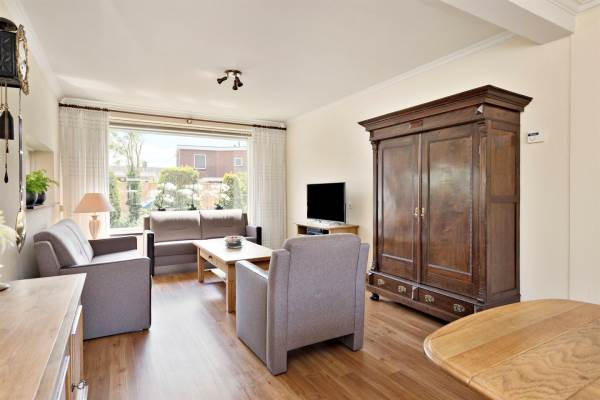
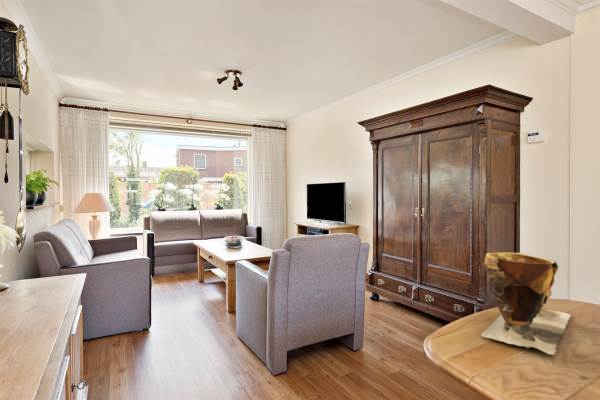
+ clay pot [480,251,572,356]
